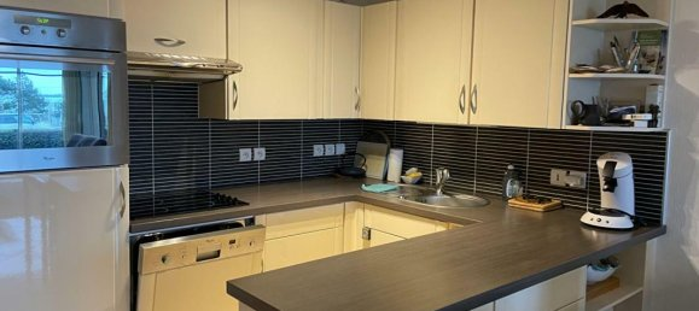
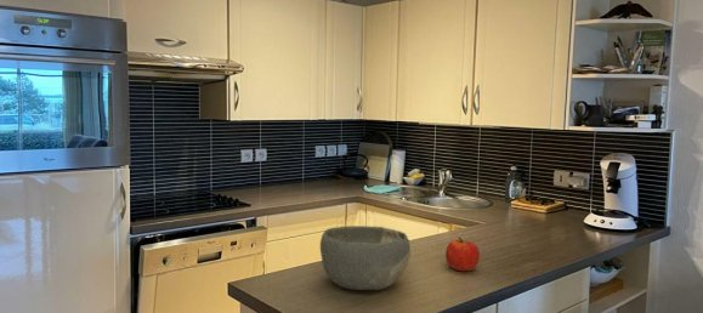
+ bowl [319,224,412,291]
+ apple [444,237,481,272]
